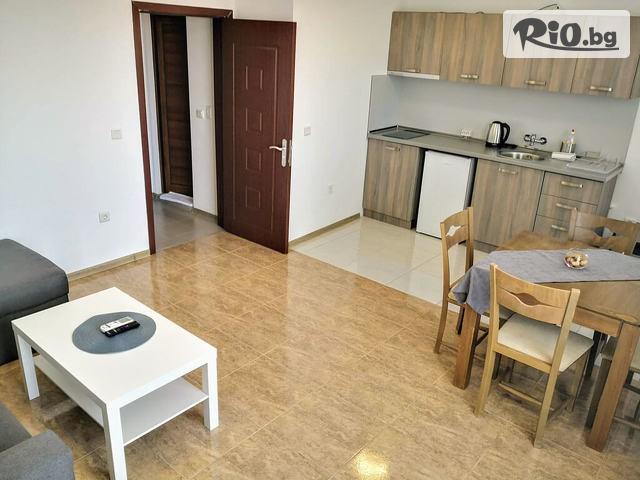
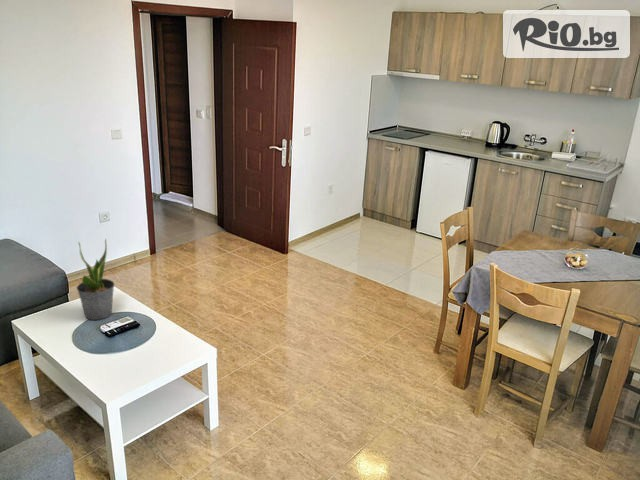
+ potted plant [76,238,116,321]
